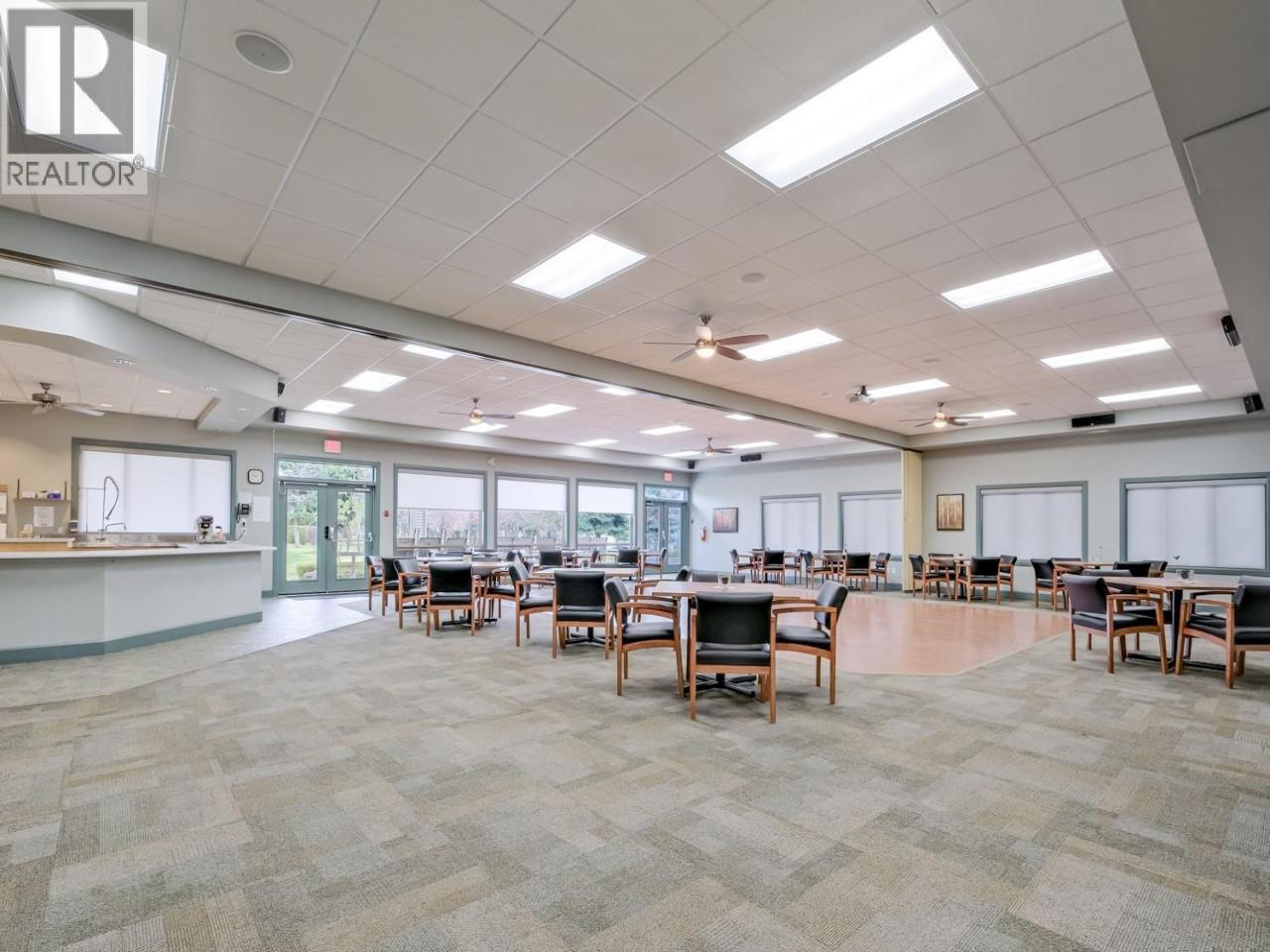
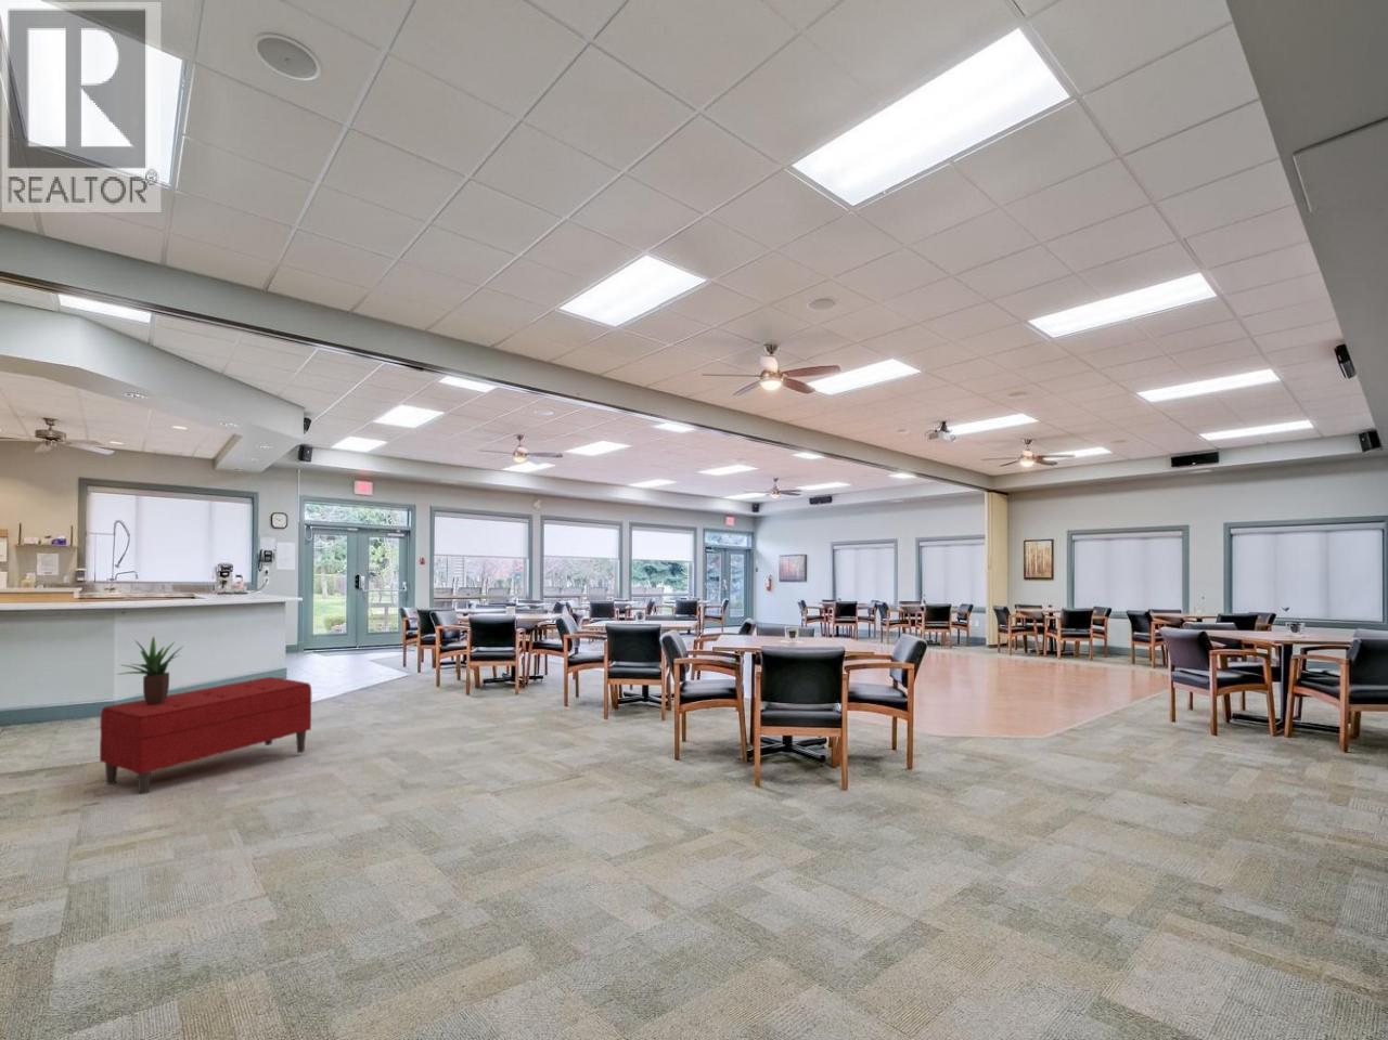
+ bench [98,676,313,795]
+ potted plant [115,635,185,706]
